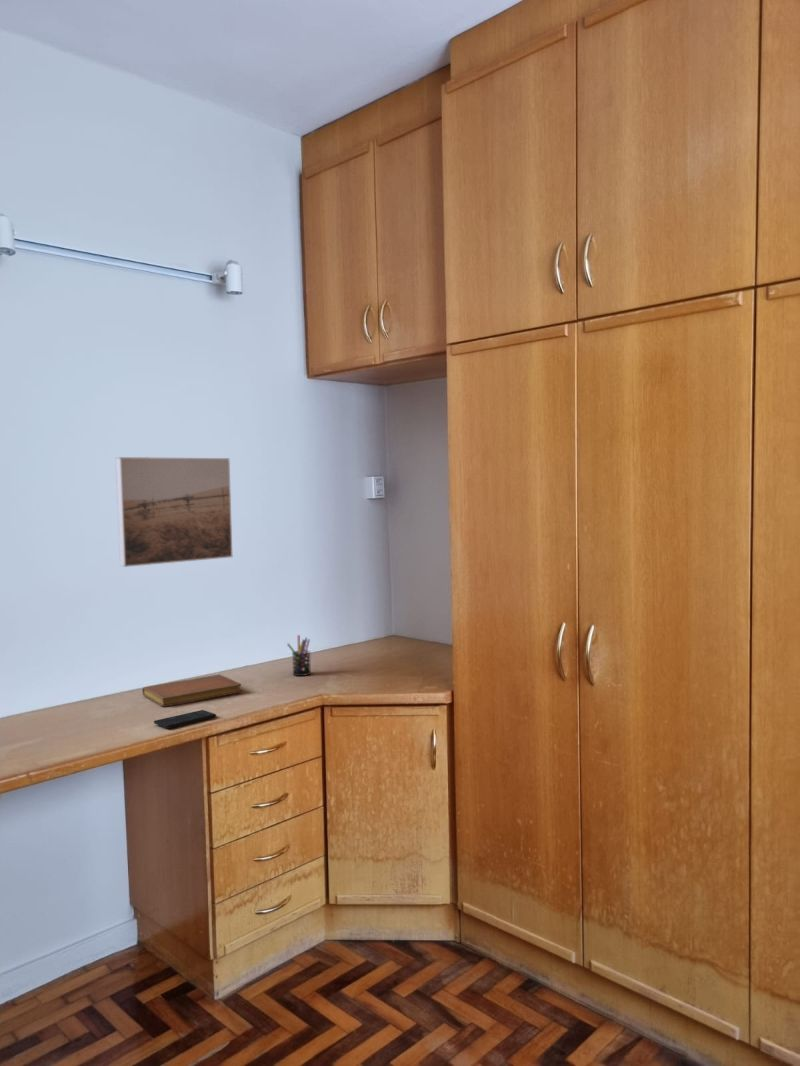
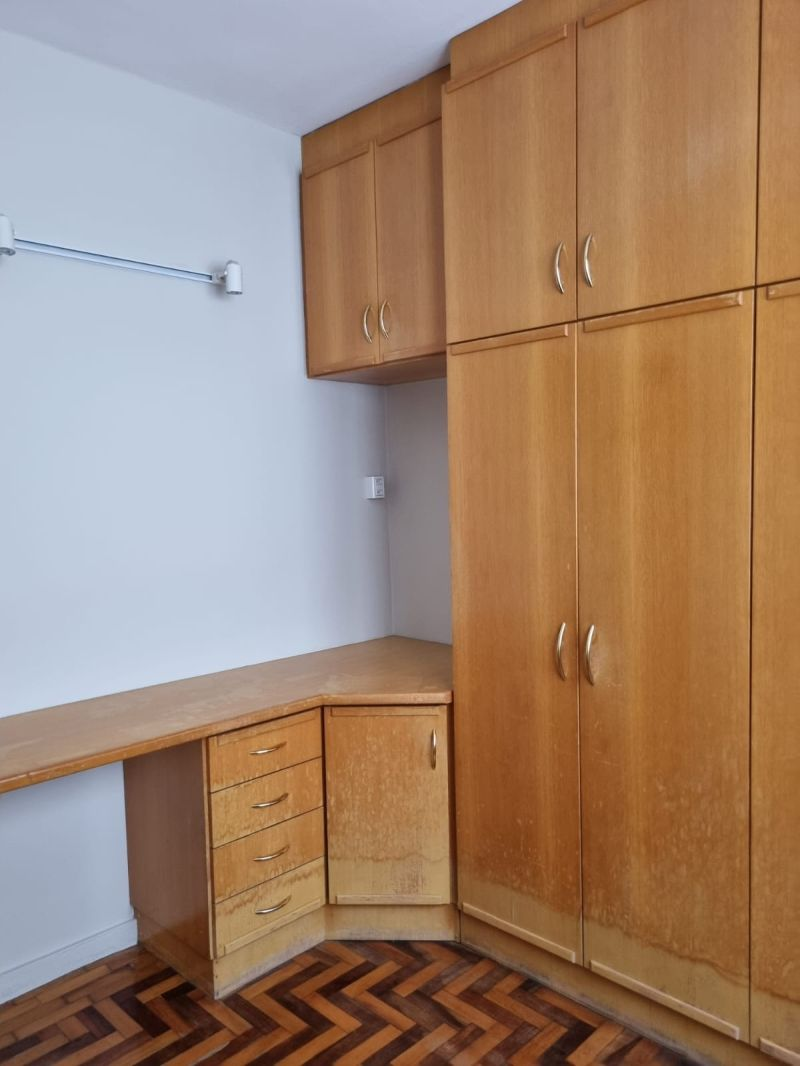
- smartphone [153,709,217,729]
- pen holder [286,634,312,677]
- notebook [141,673,243,708]
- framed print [115,456,233,568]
